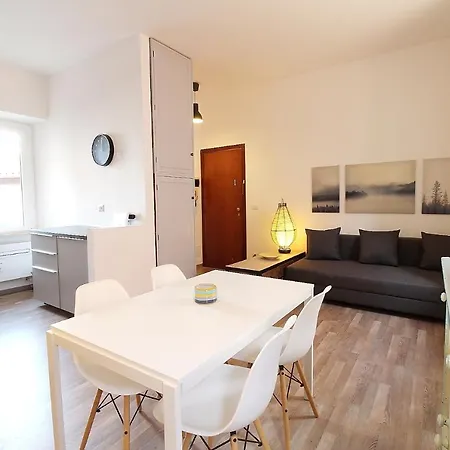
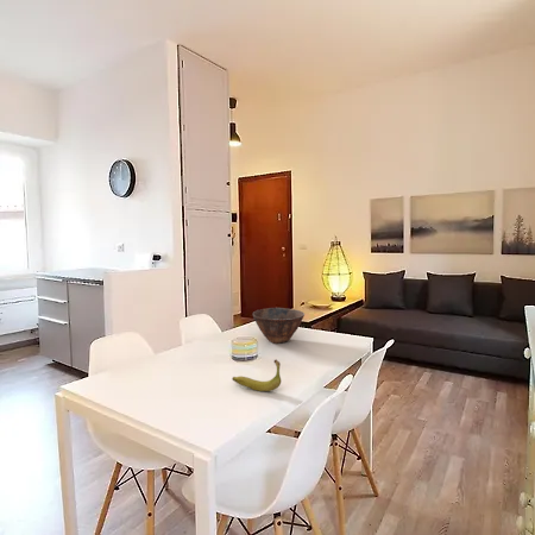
+ banana [232,358,282,392]
+ bowl [252,307,306,345]
